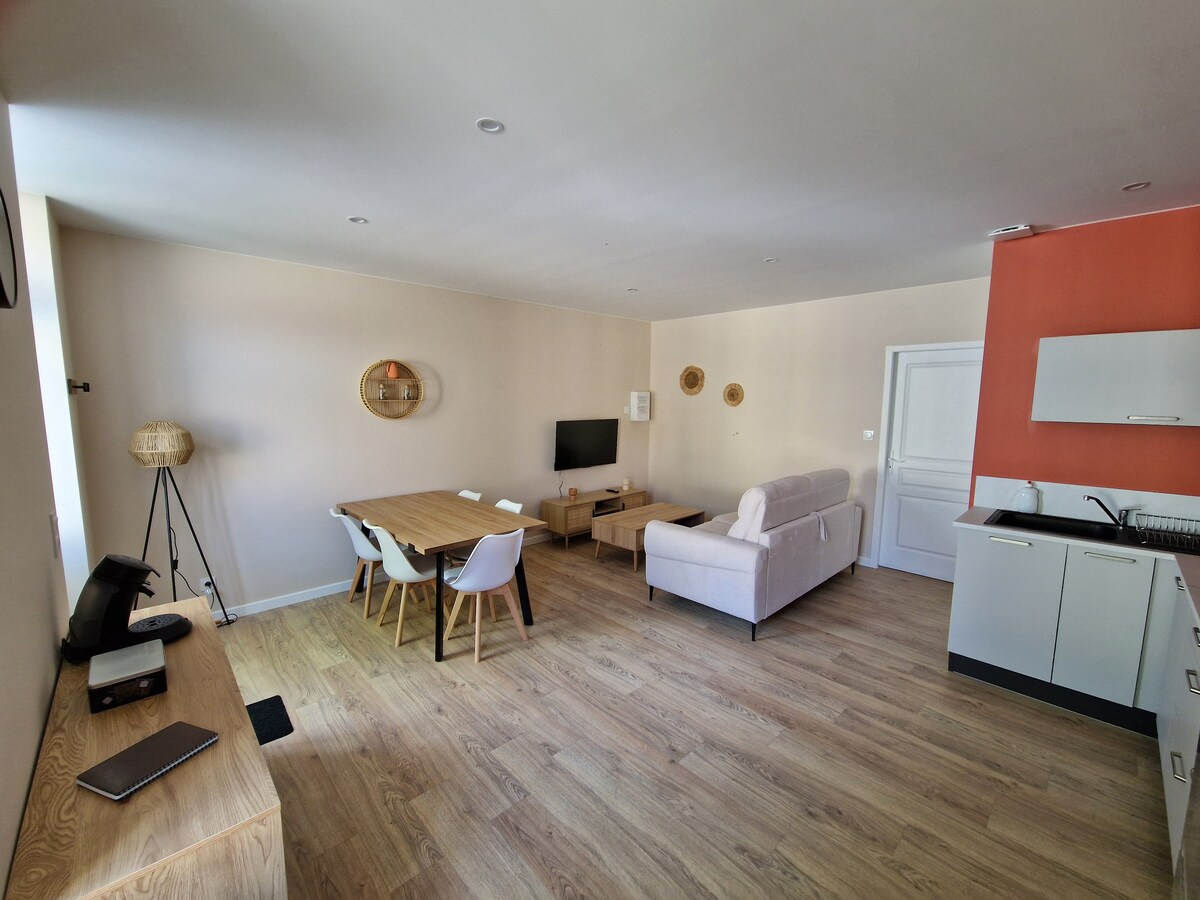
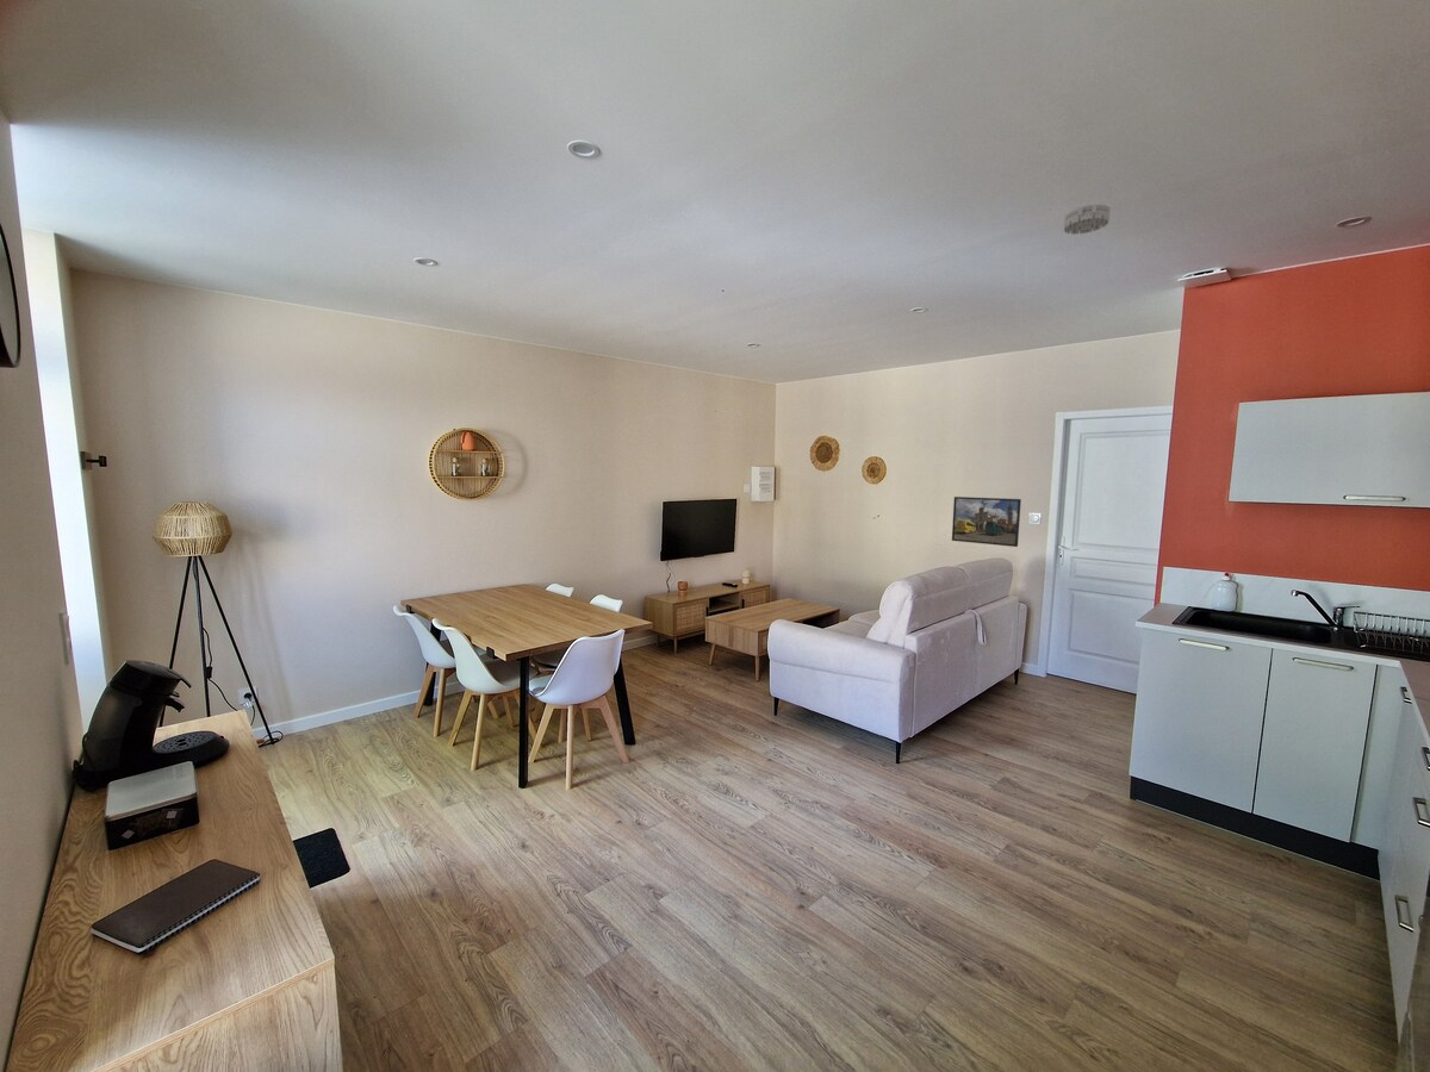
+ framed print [951,496,1022,548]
+ smoke detector [1063,202,1111,236]
